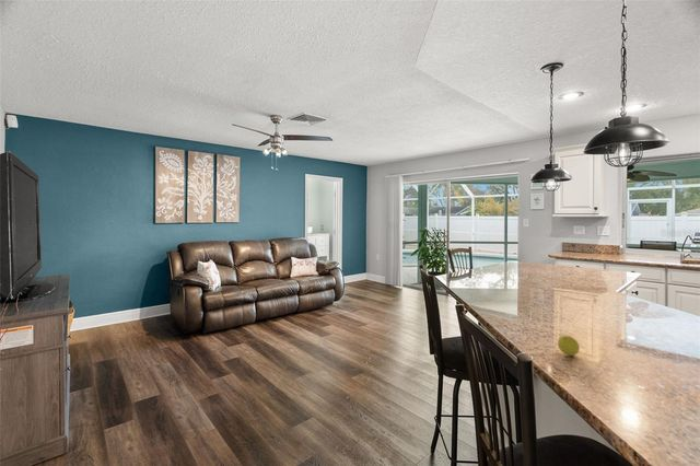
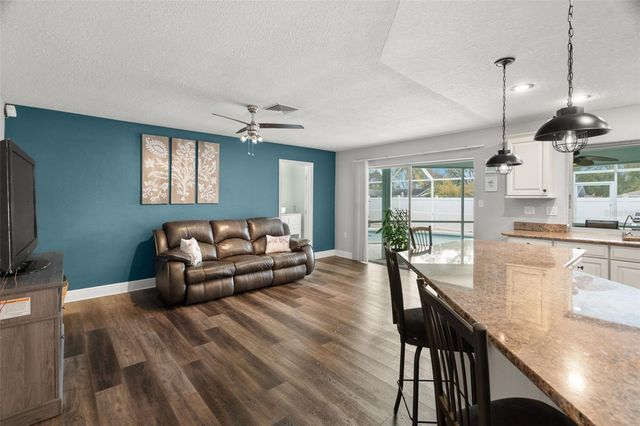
- fruit [557,335,581,357]
